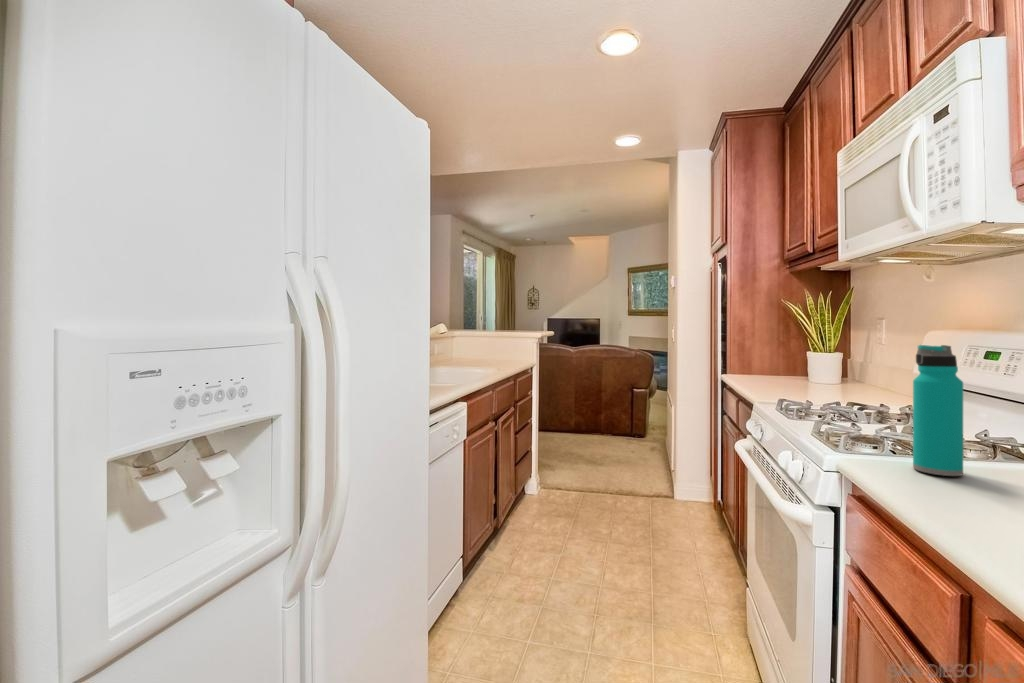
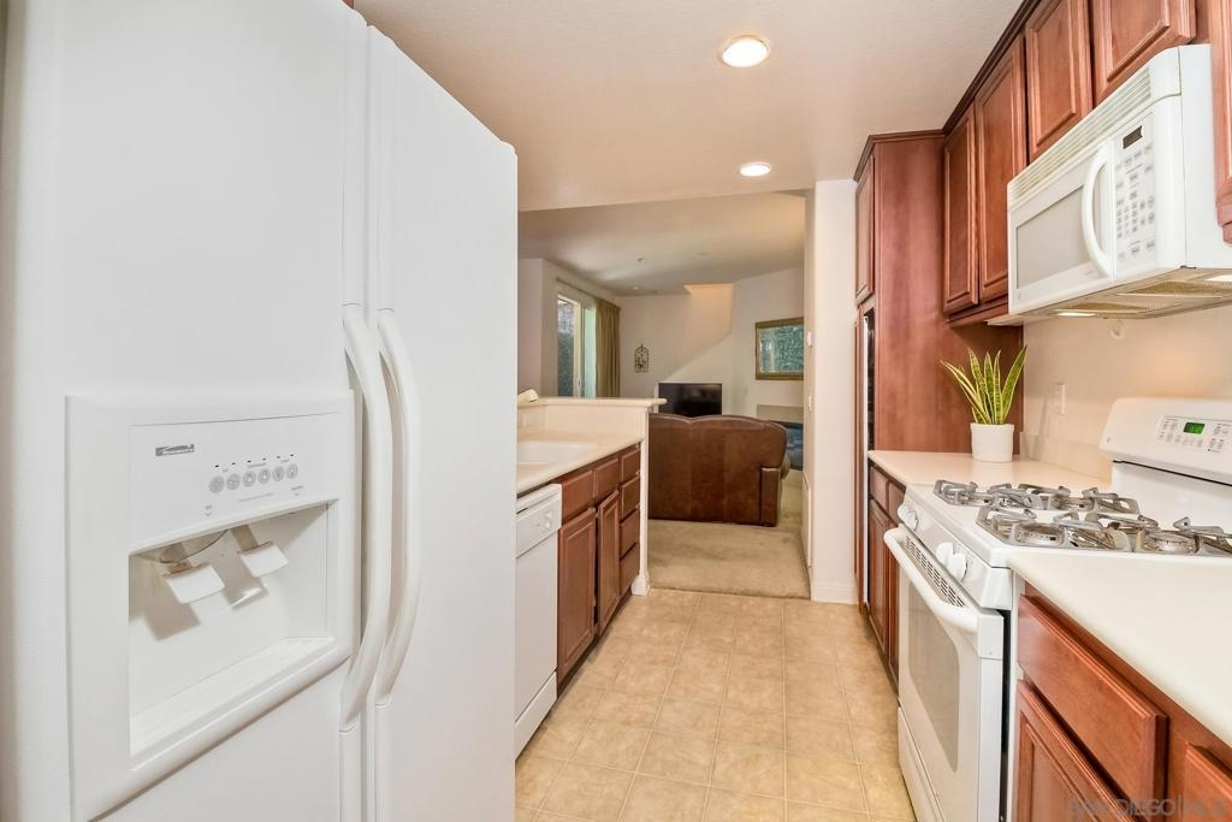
- water bottle [912,344,964,477]
